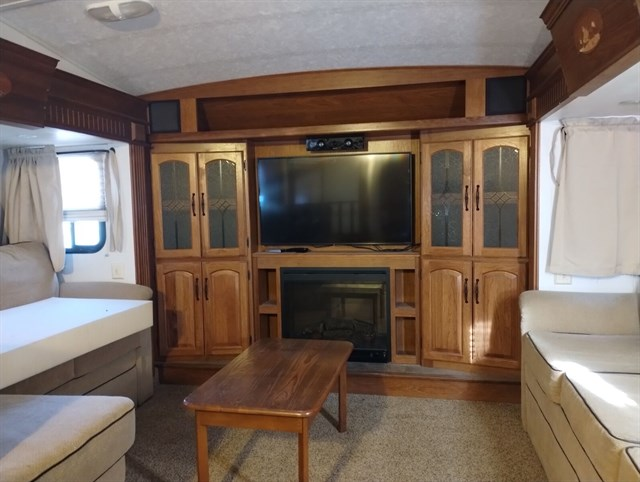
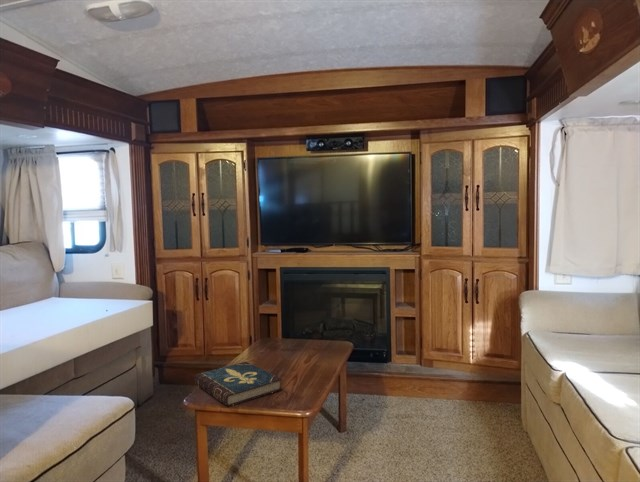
+ book [193,361,283,408]
